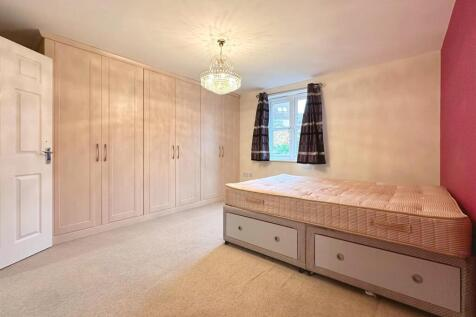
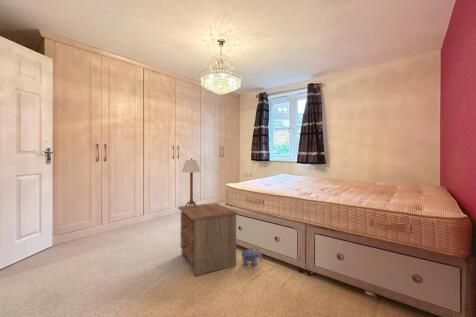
+ table lamp [181,157,202,208]
+ plush toy [240,246,263,267]
+ nightstand [177,202,238,276]
